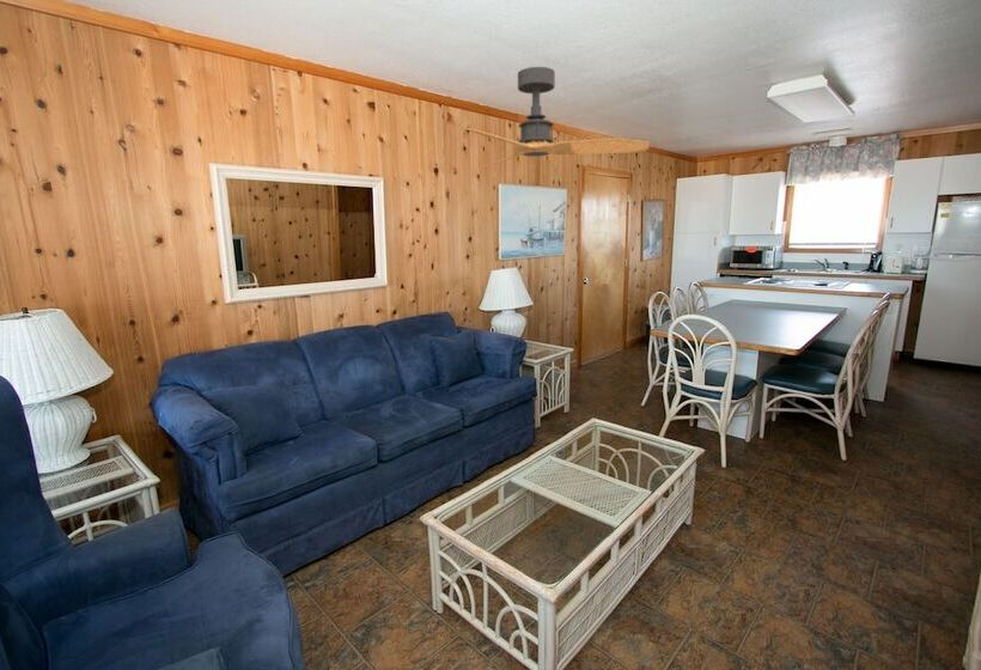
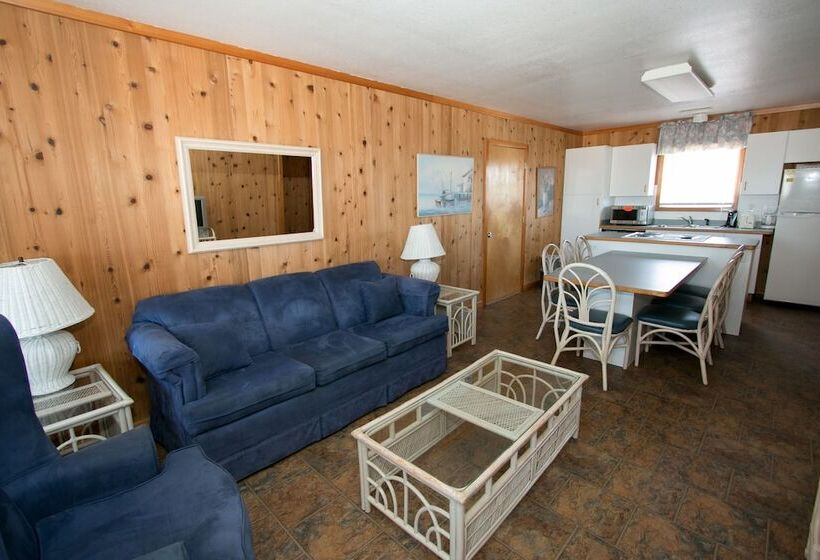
- ceiling fan [464,66,651,170]
